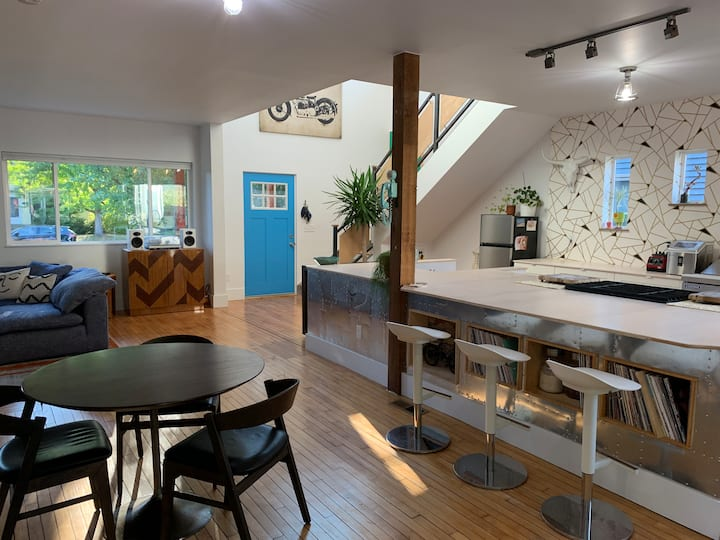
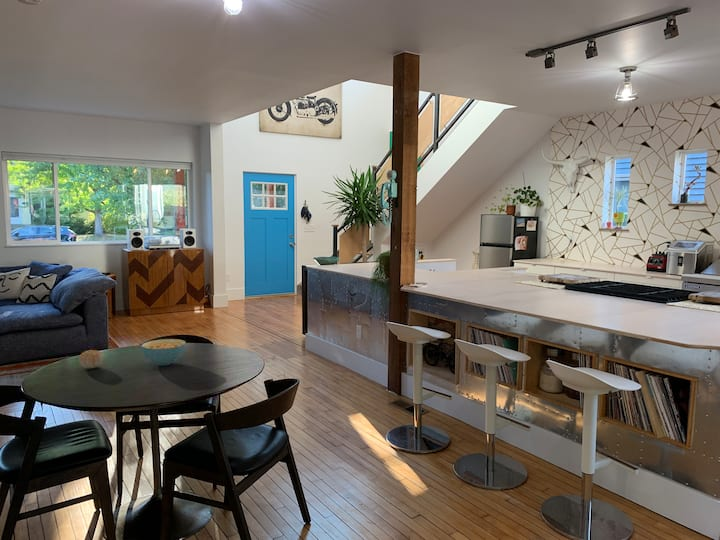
+ cereal bowl [140,338,187,367]
+ fruit [78,349,104,369]
